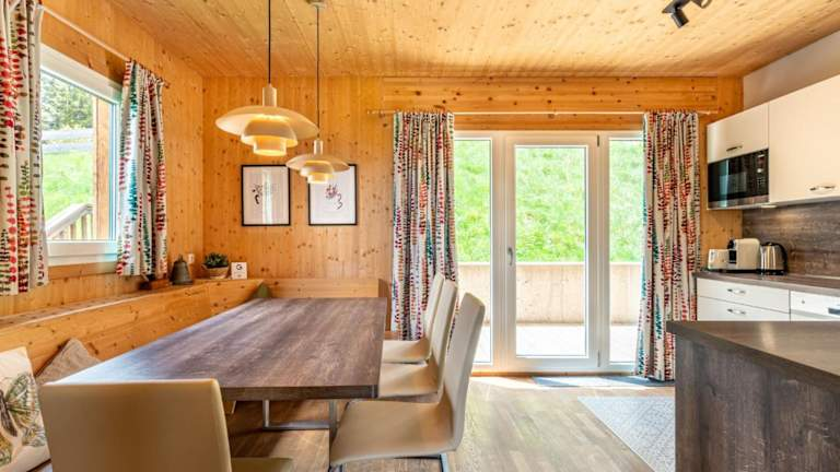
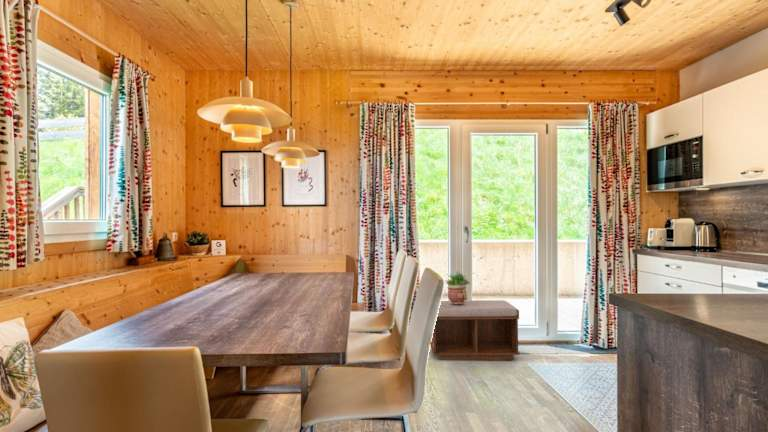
+ potted plant [444,270,471,305]
+ bench [430,299,521,361]
